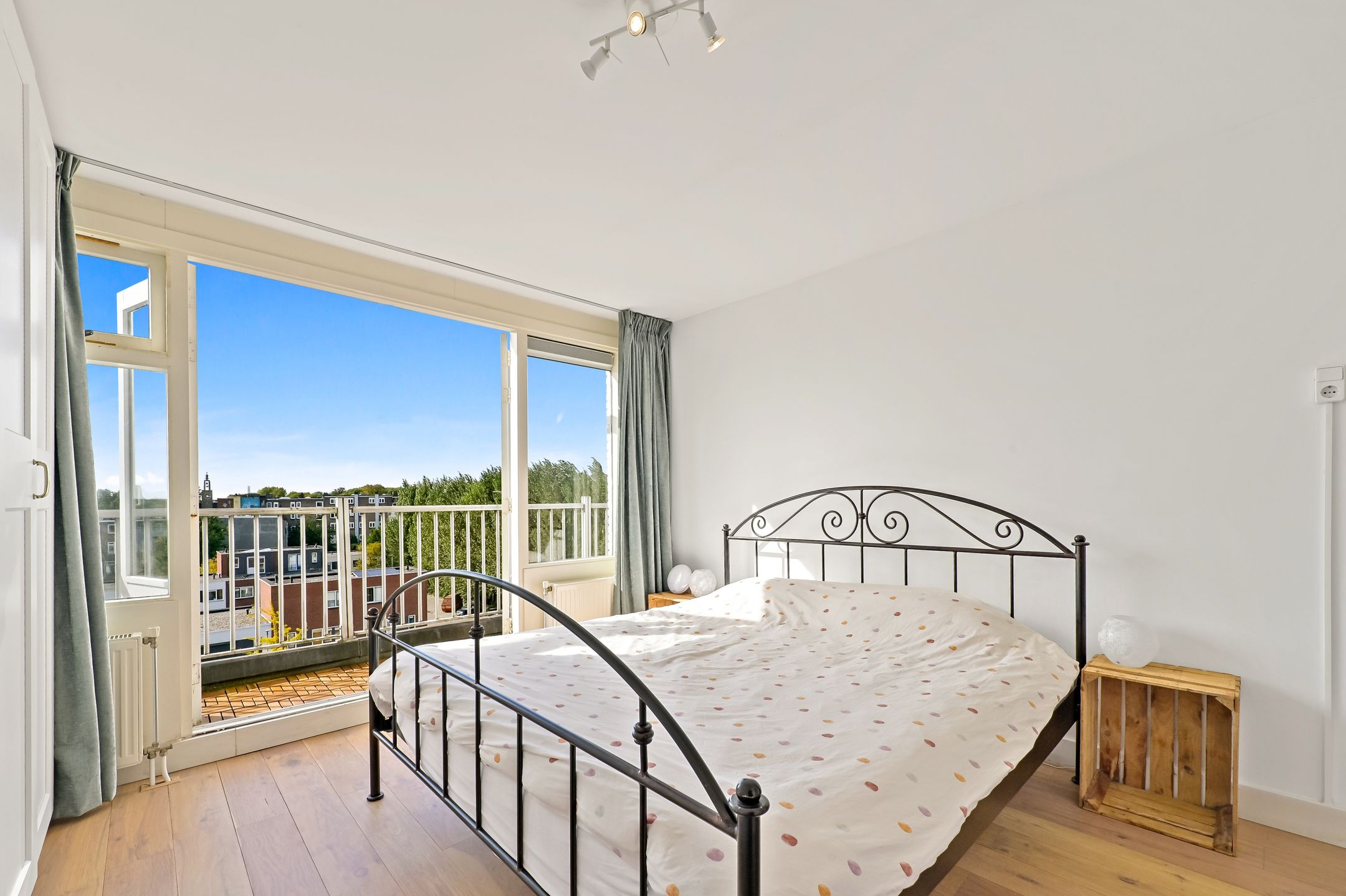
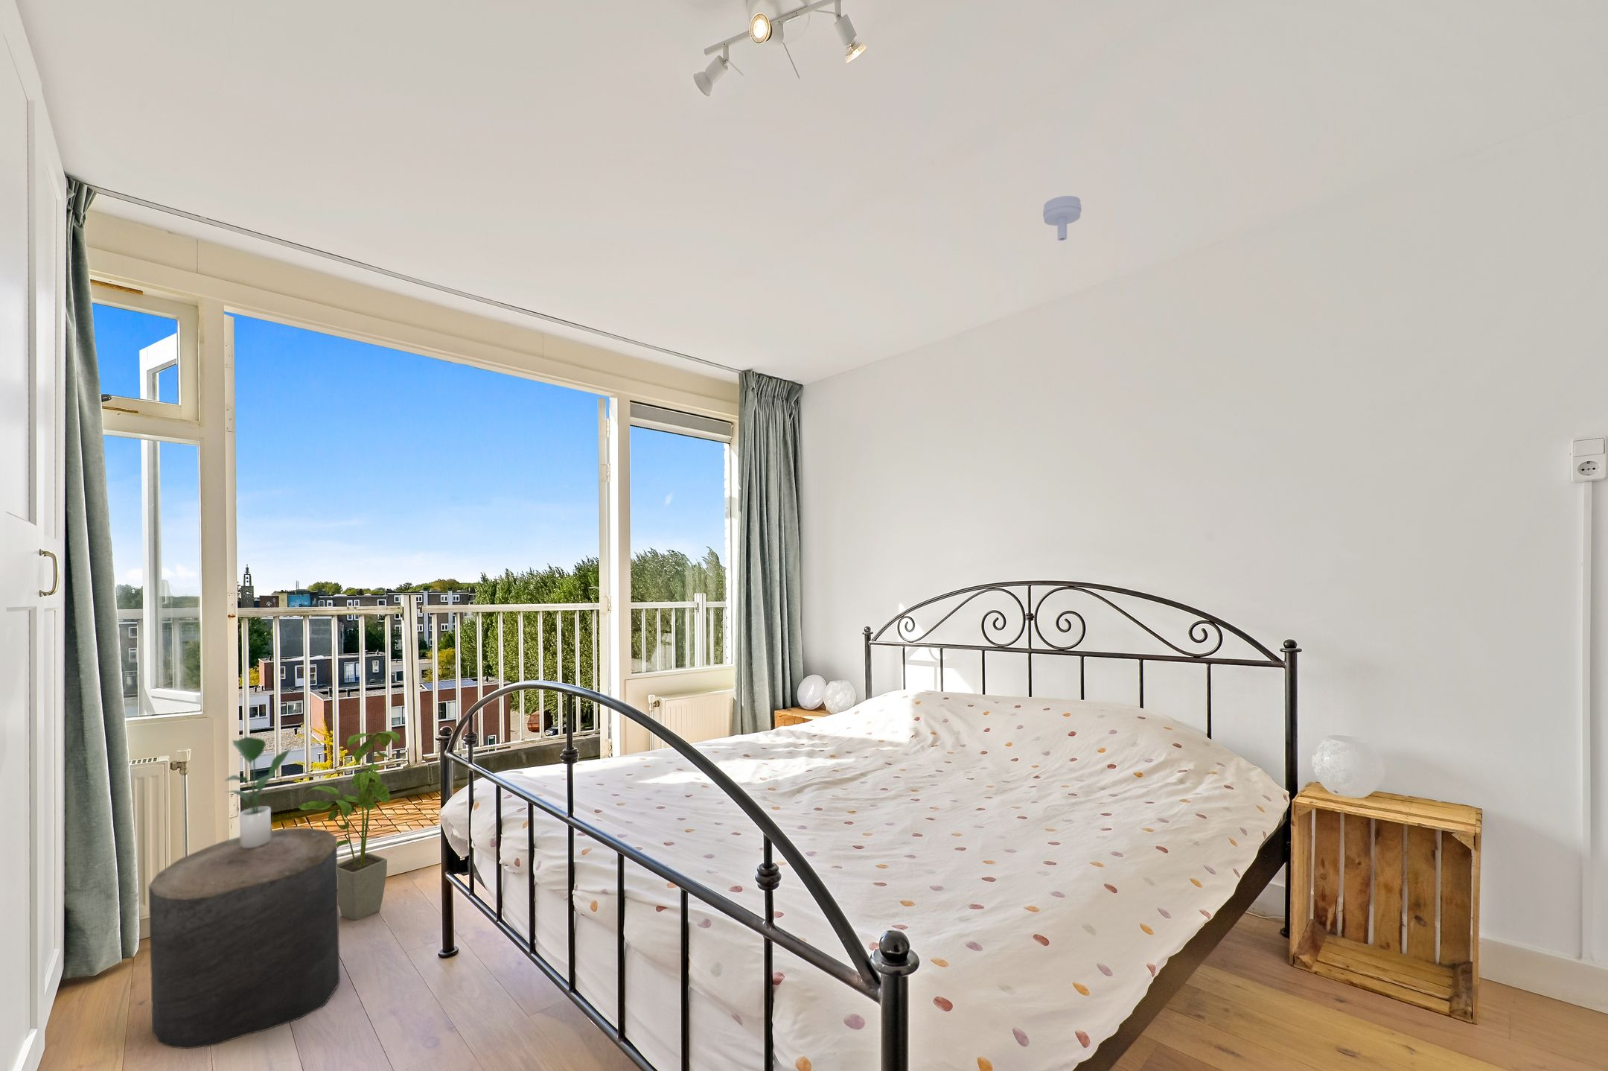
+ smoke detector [1042,195,1081,241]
+ potted plant [223,736,291,849]
+ stool [148,827,340,1049]
+ house plant [297,730,400,922]
